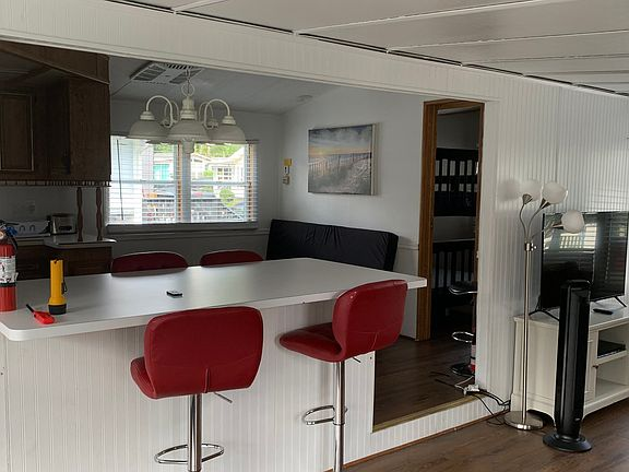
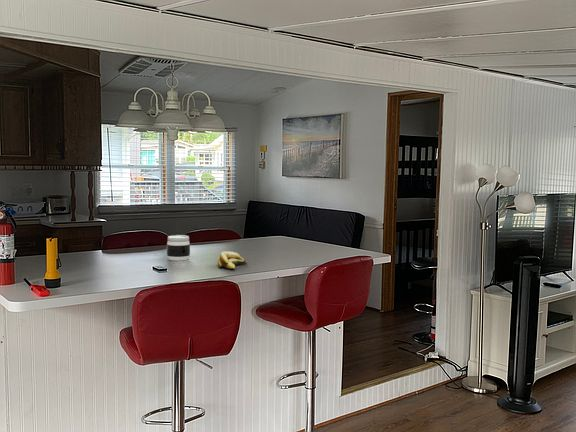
+ jar [166,234,191,262]
+ banana [217,250,248,270]
